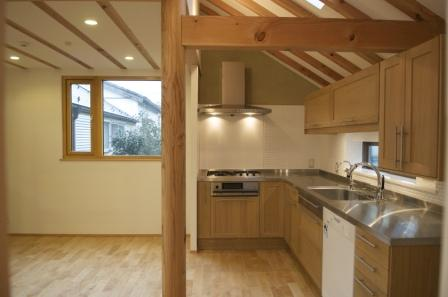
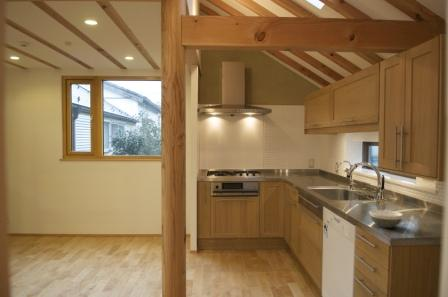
+ bowl [368,209,404,229]
